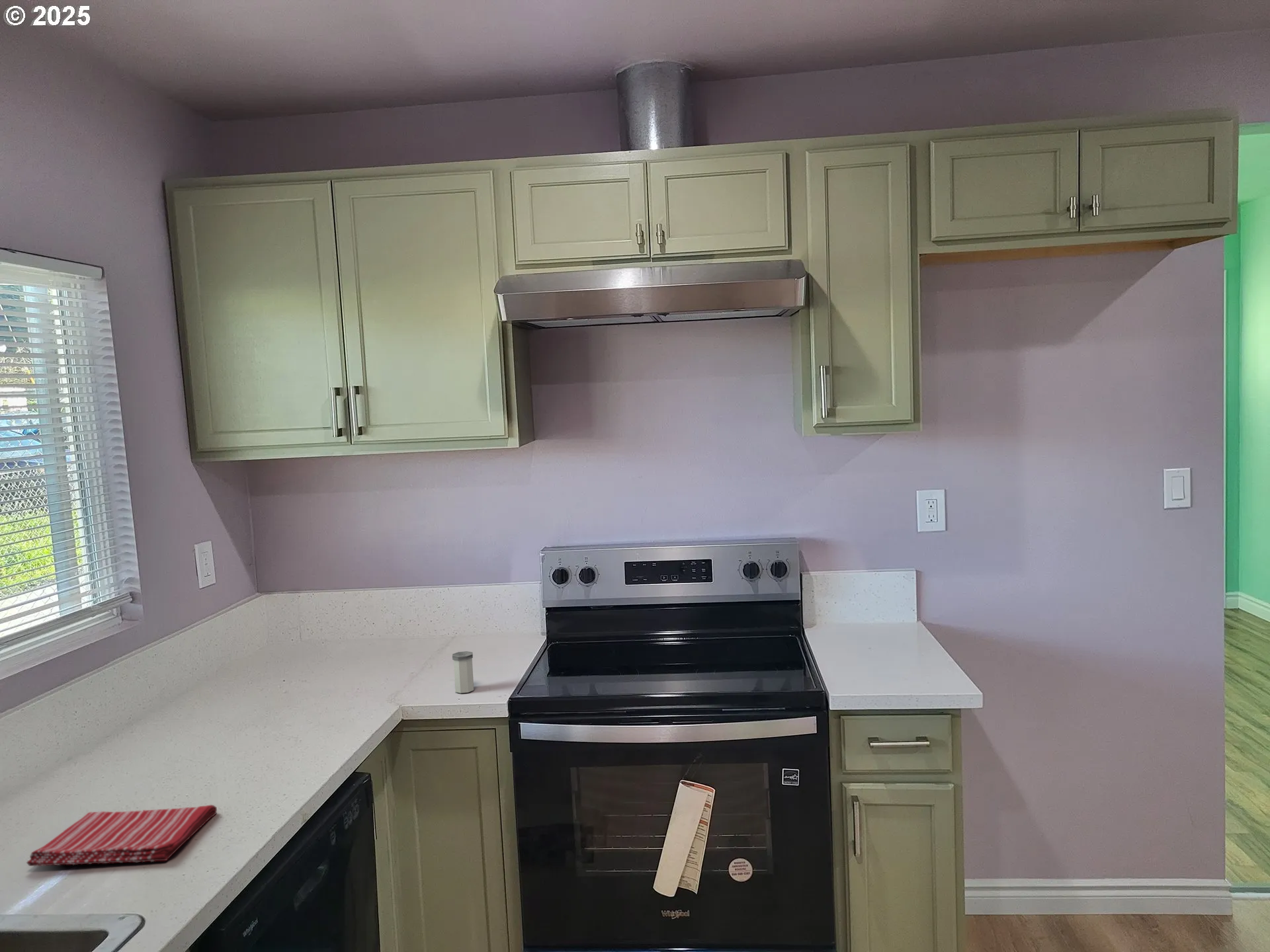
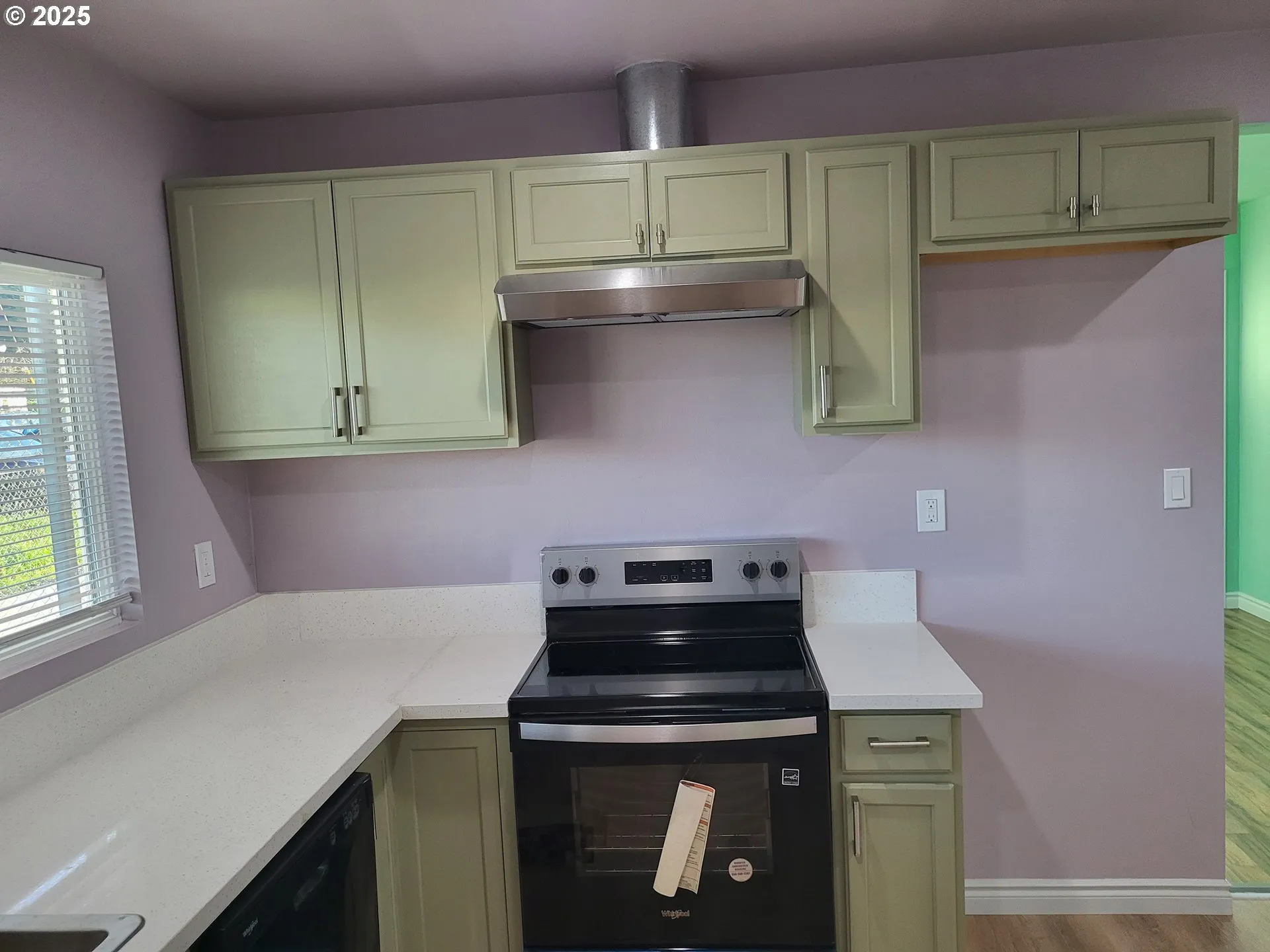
- dish towel [26,804,218,867]
- salt shaker [452,651,474,694]
